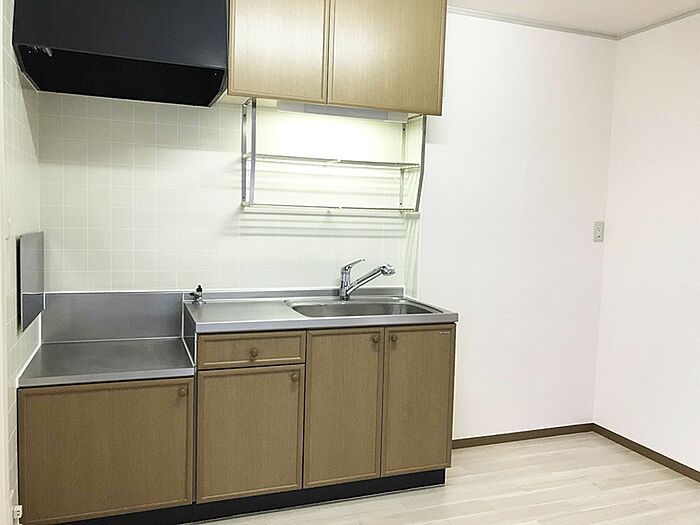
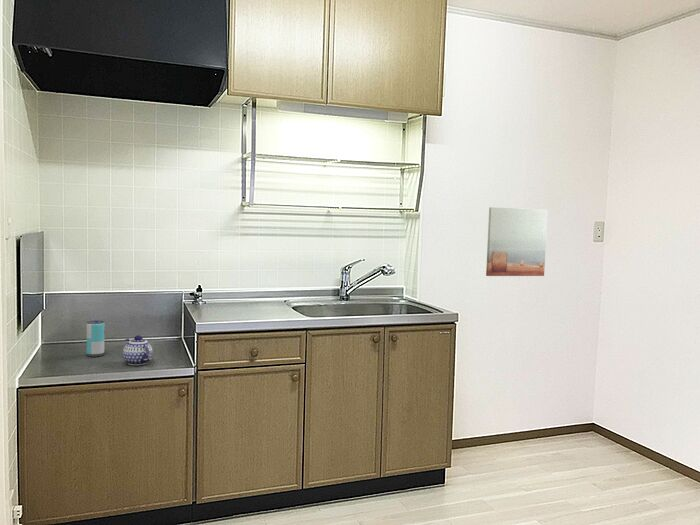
+ wall art [485,206,549,277]
+ beverage can [86,320,105,358]
+ teapot [122,334,153,366]
